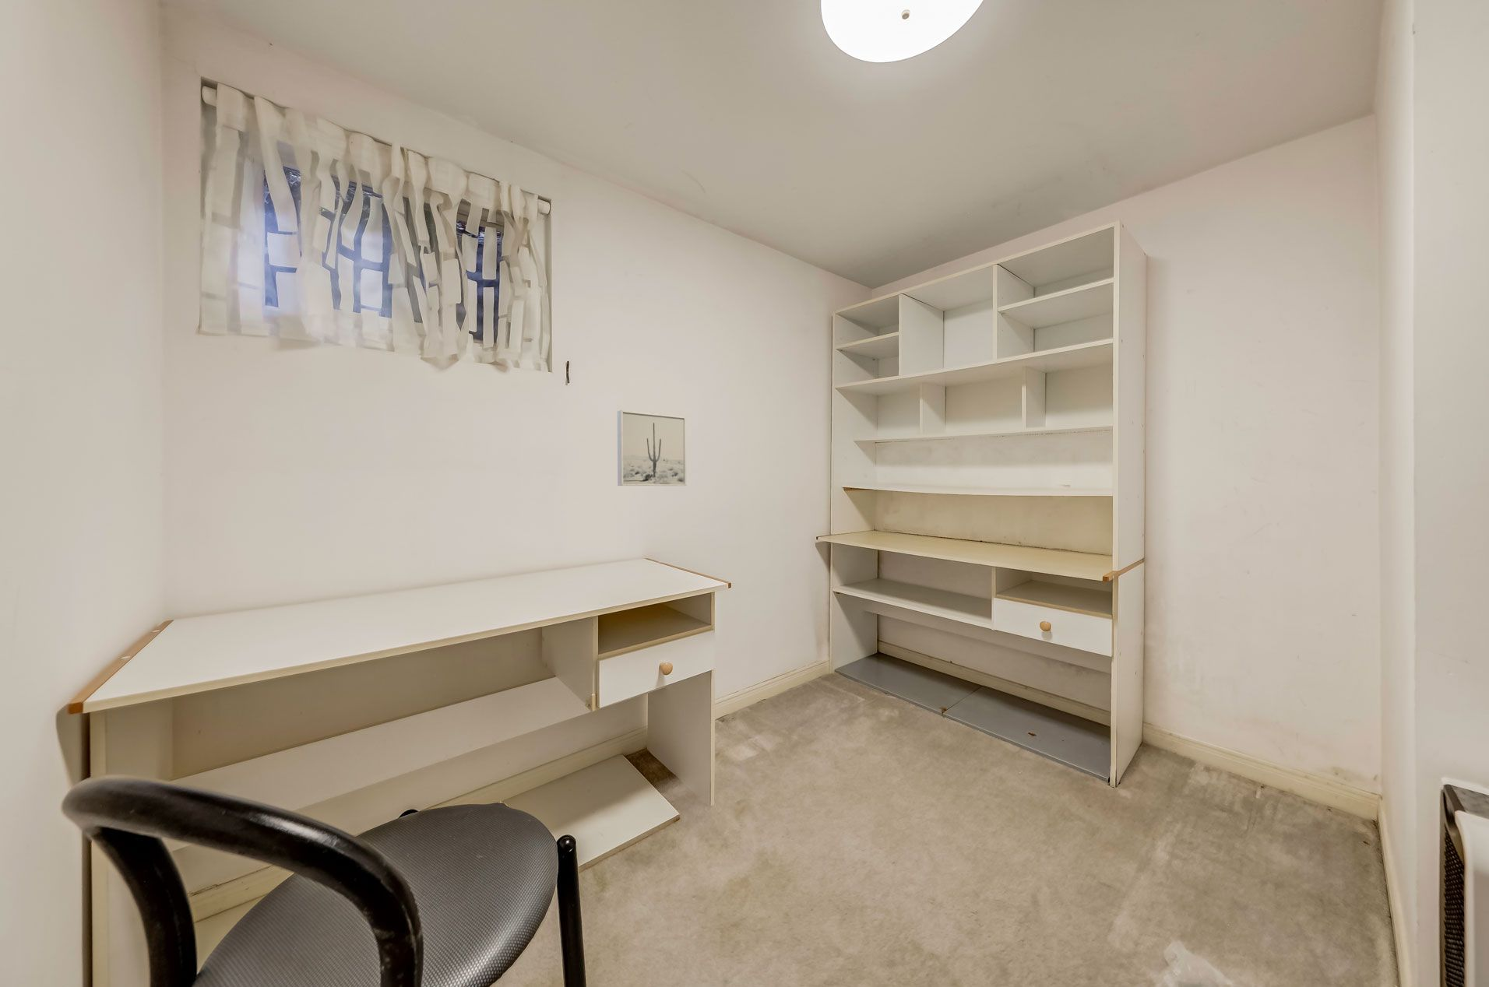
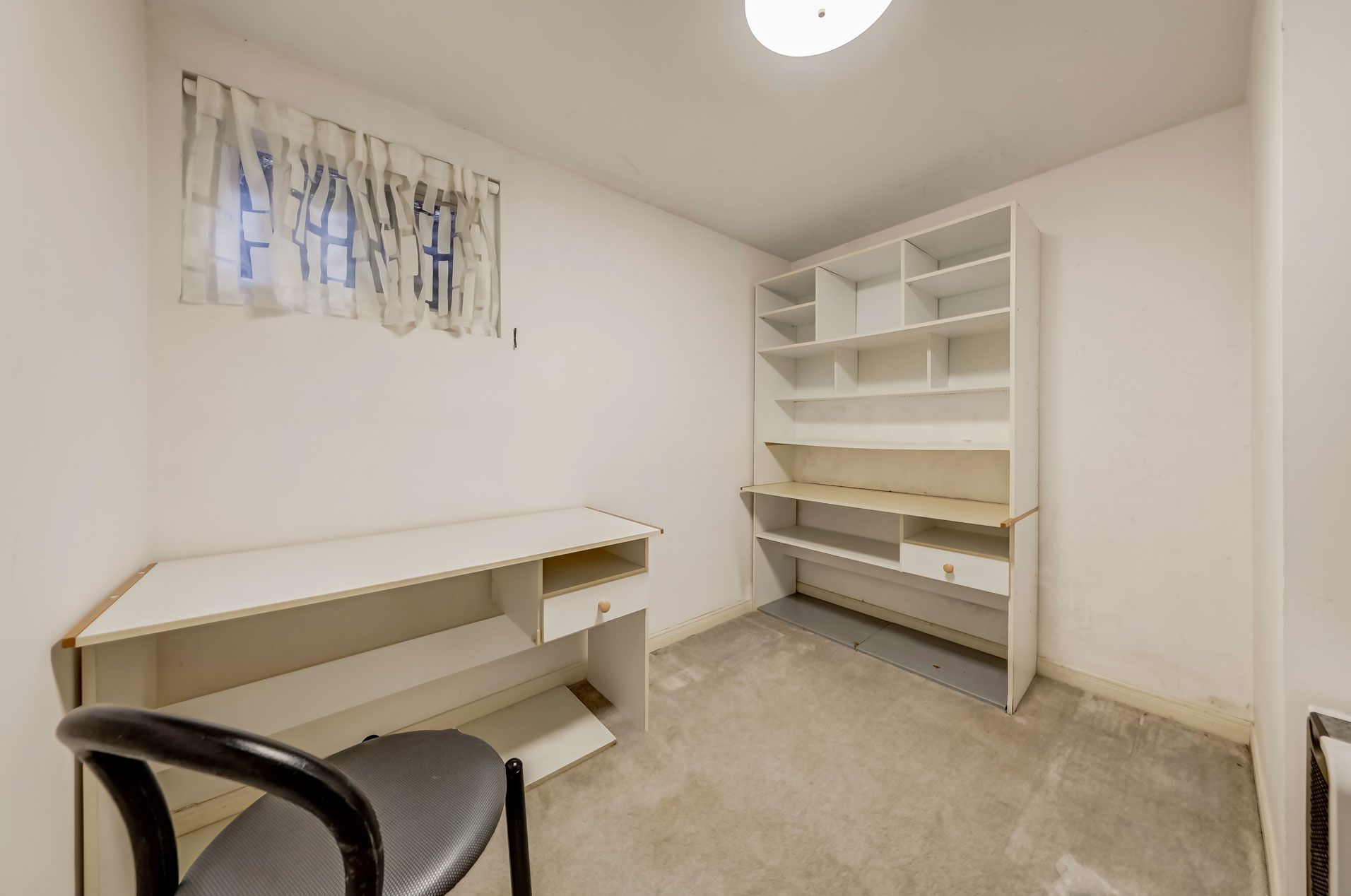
- wall art [617,410,687,487]
